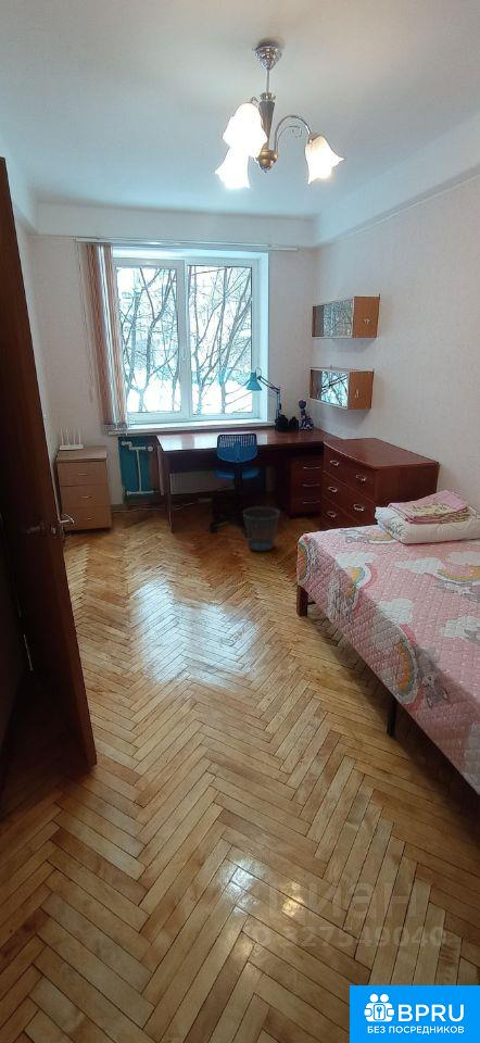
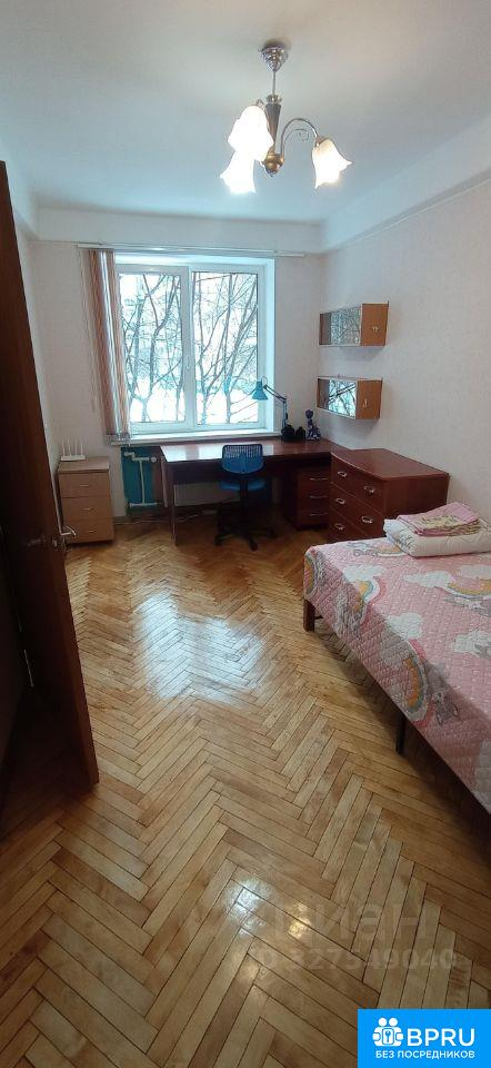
- wastebasket [242,505,281,552]
